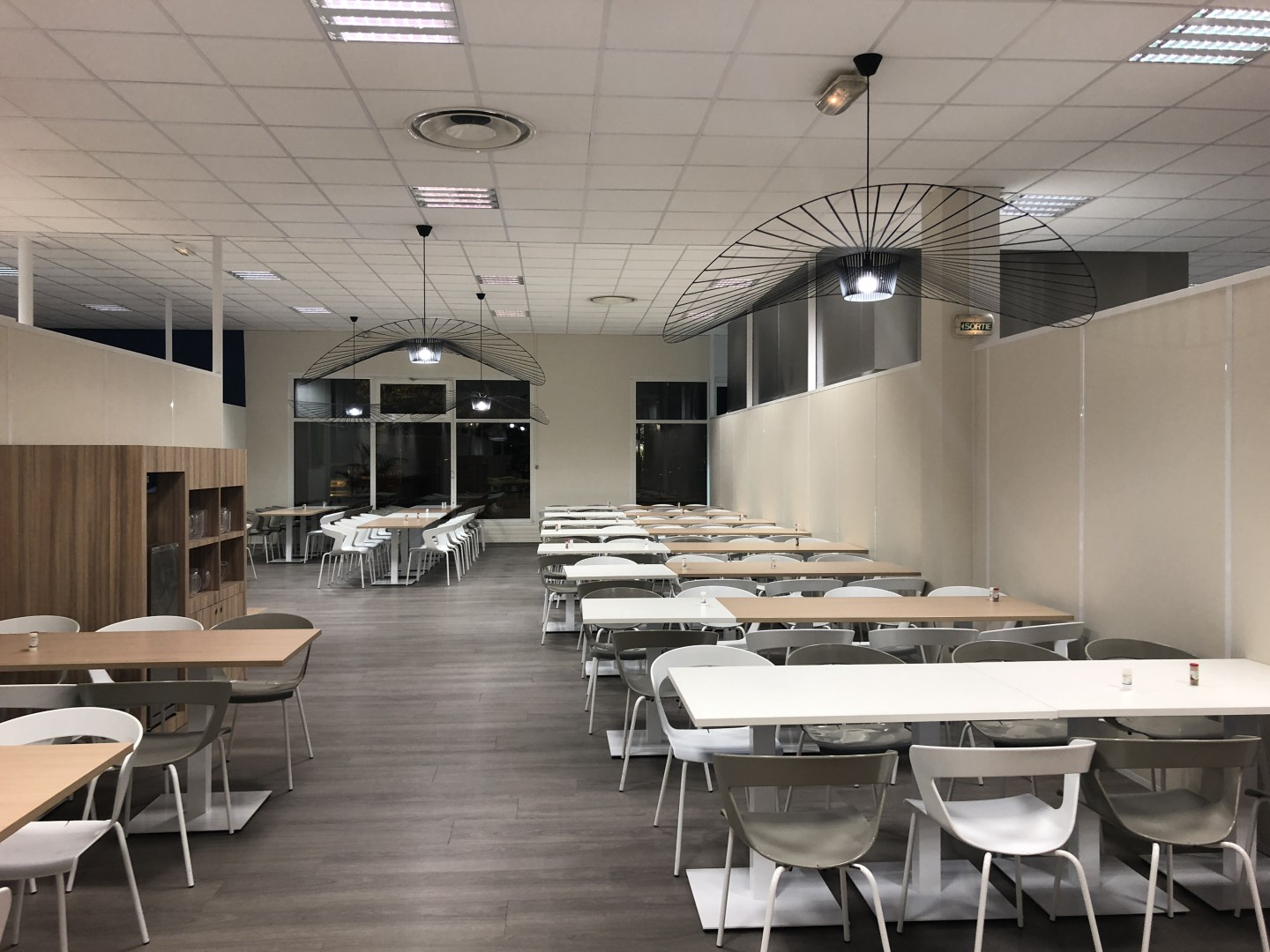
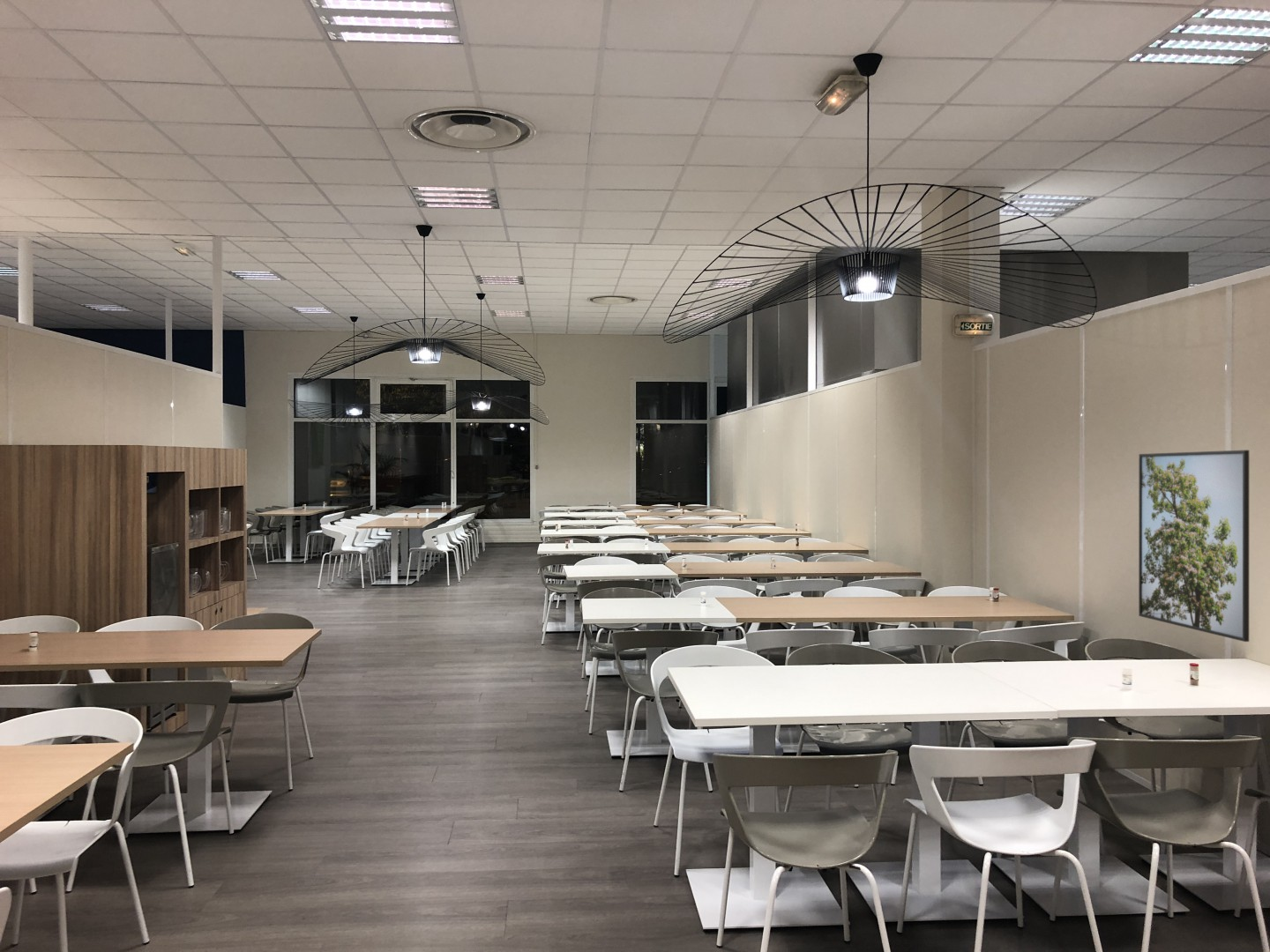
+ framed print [1138,450,1250,643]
